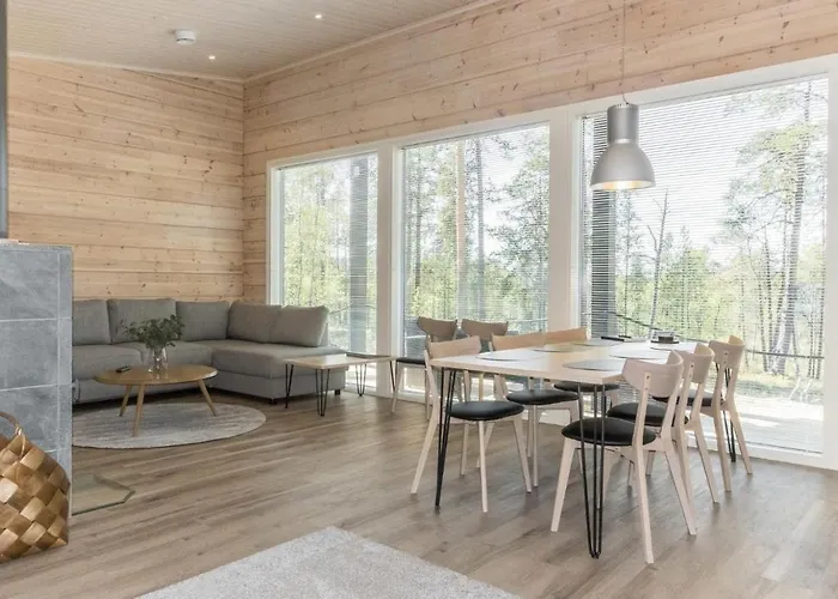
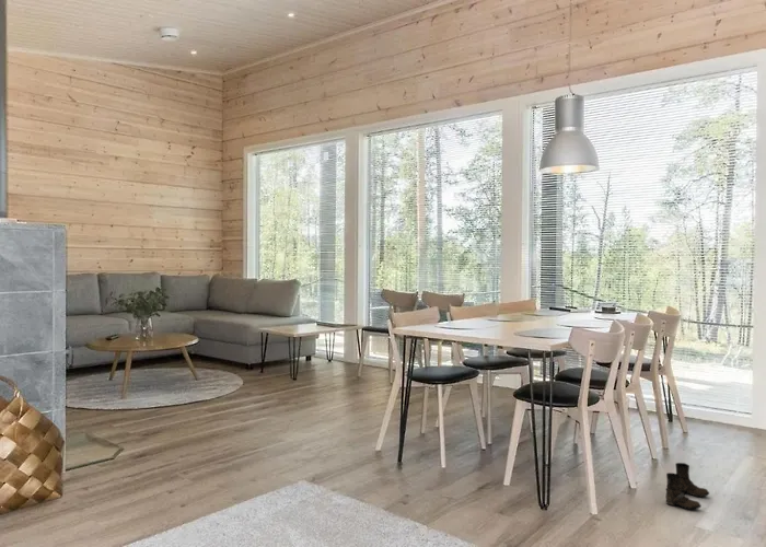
+ boots [665,462,710,511]
